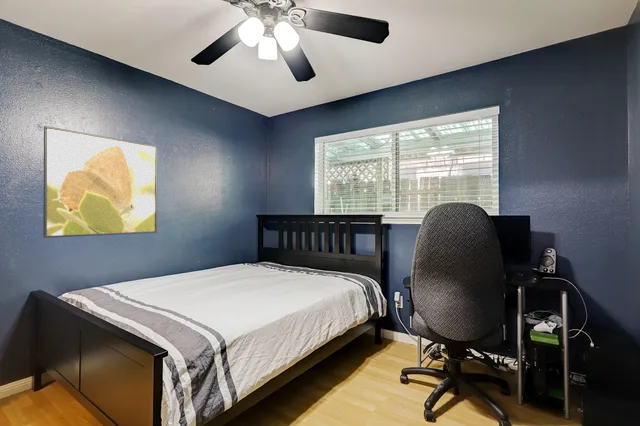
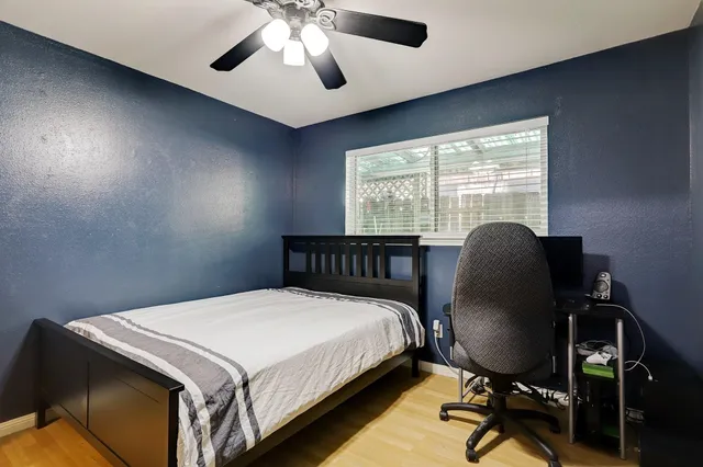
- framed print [42,125,158,239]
